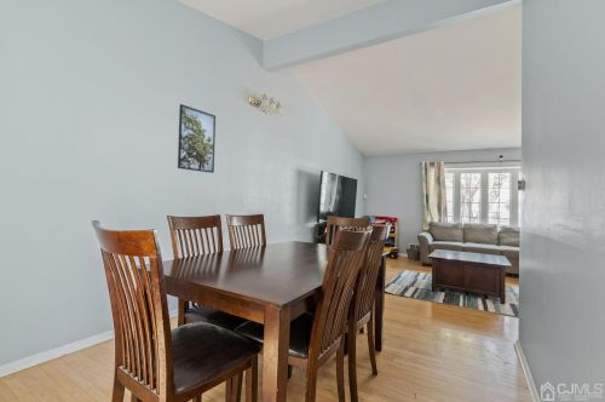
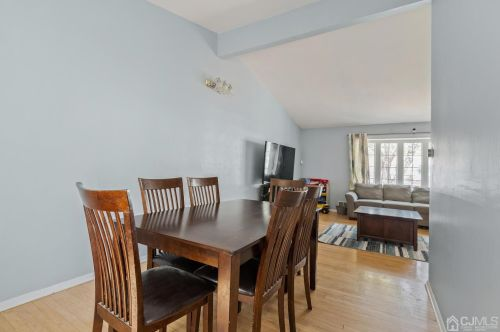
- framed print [177,103,217,174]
